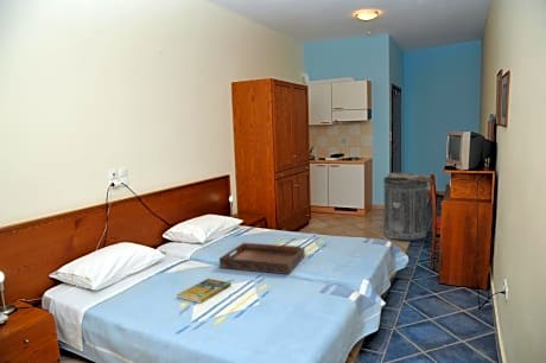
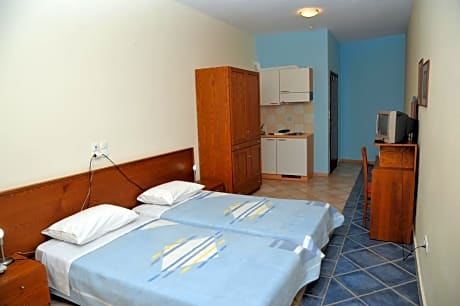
- booklet [176,278,231,305]
- serving tray [218,242,306,275]
- trash can lid [382,172,431,242]
